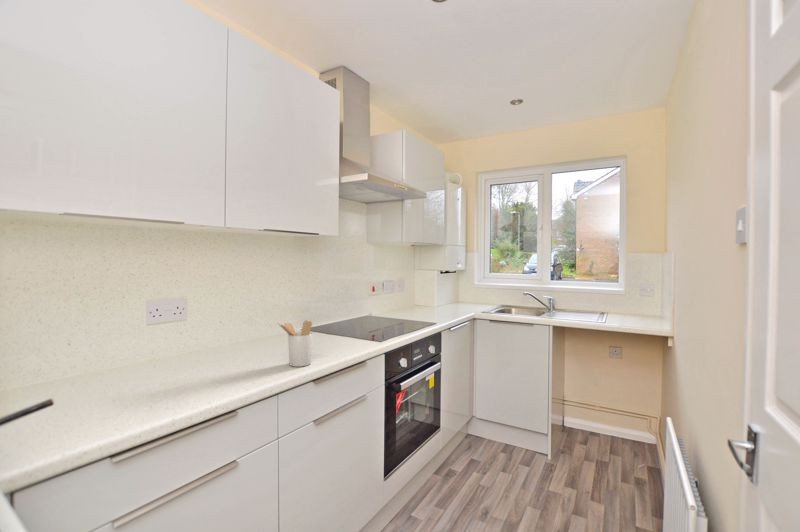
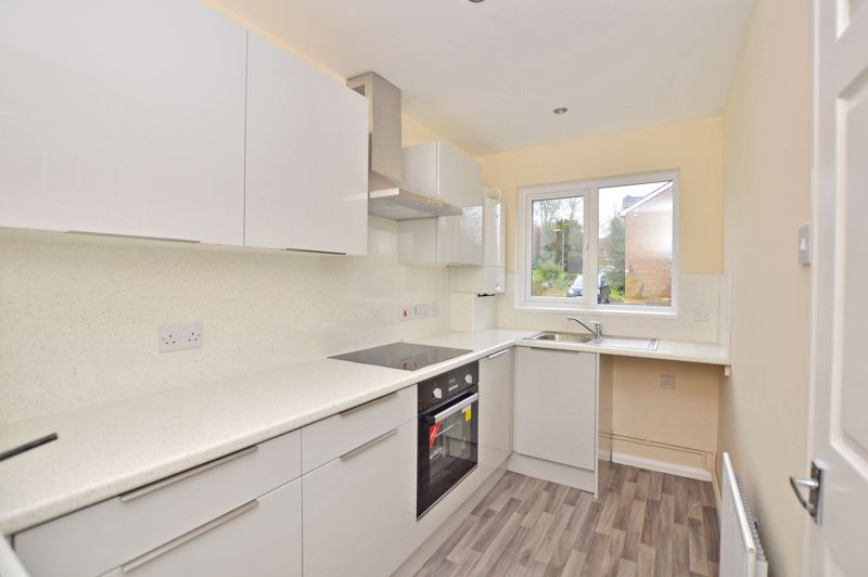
- utensil holder [277,320,314,368]
